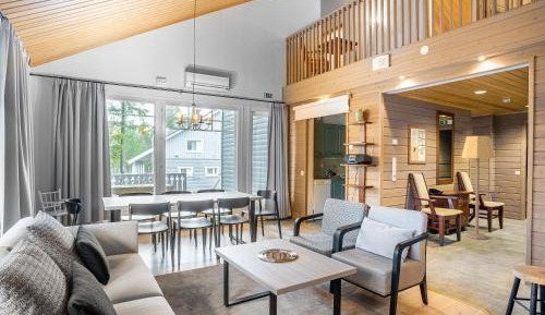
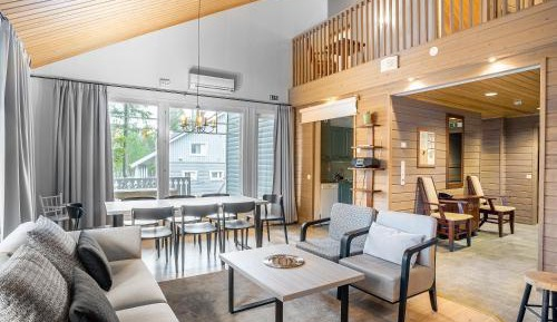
- lamp [460,135,496,240]
